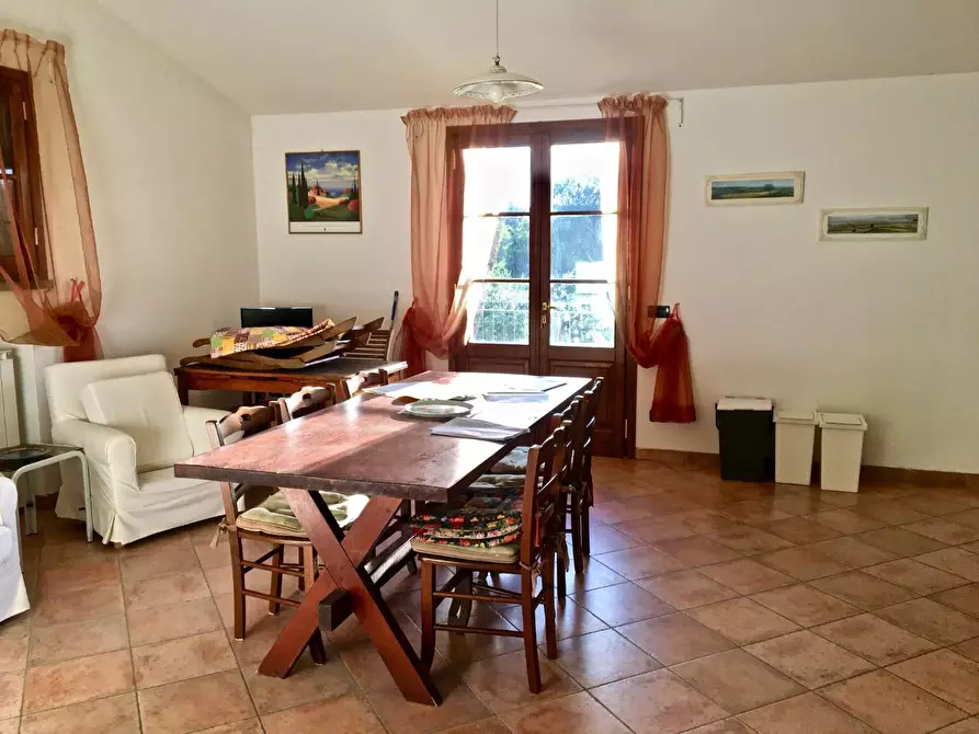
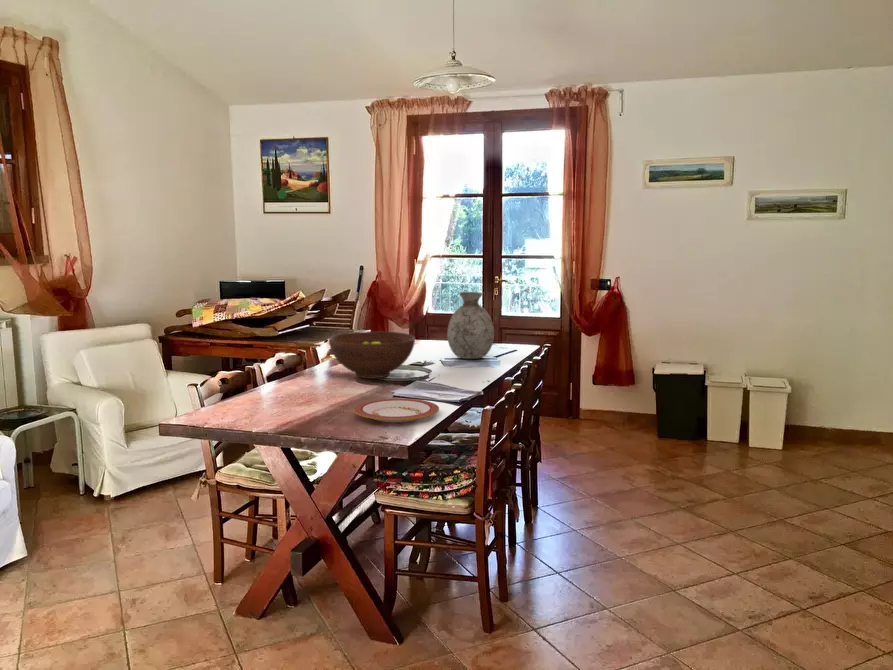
+ vase [446,291,495,360]
+ plate [352,397,440,423]
+ fruit bowl [328,330,416,380]
